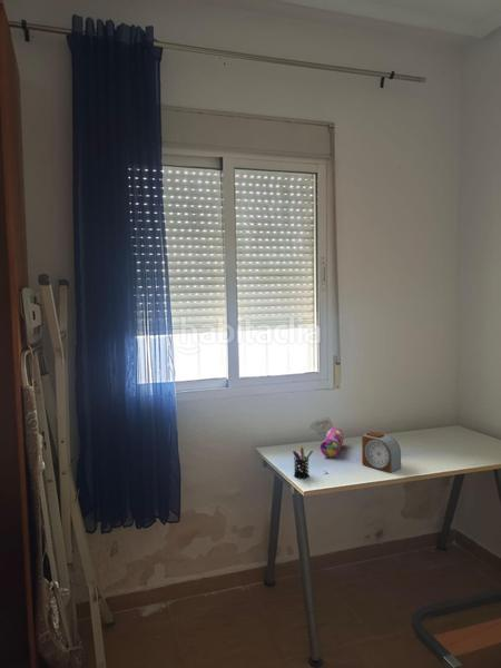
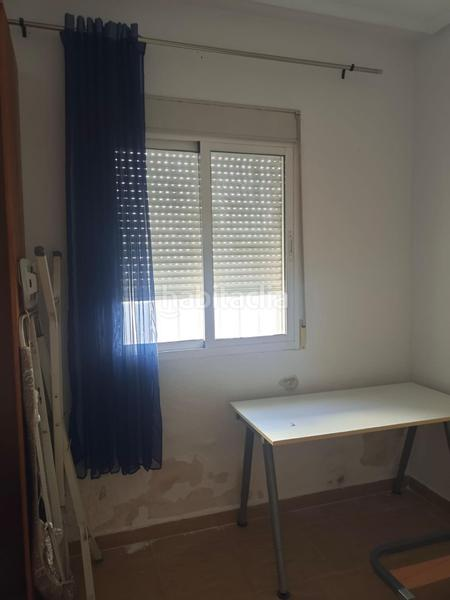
- pen holder [292,445,314,480]
- alarm clock [361,431,402,474]
- pencil case [320,425,345,459]
